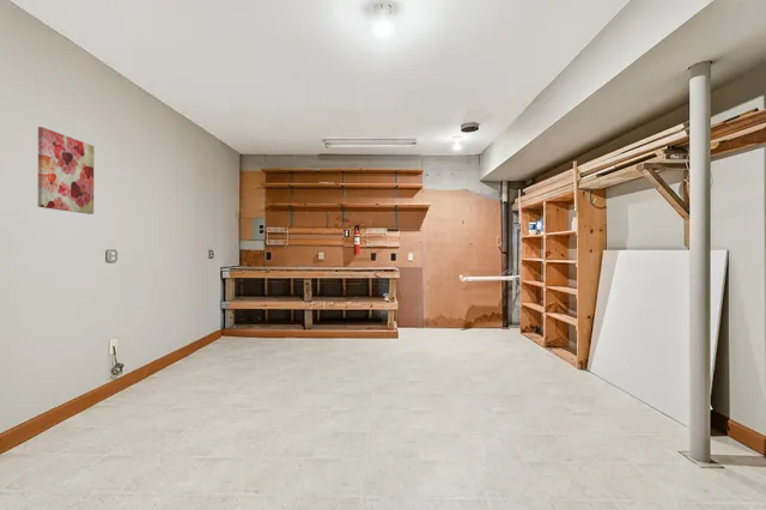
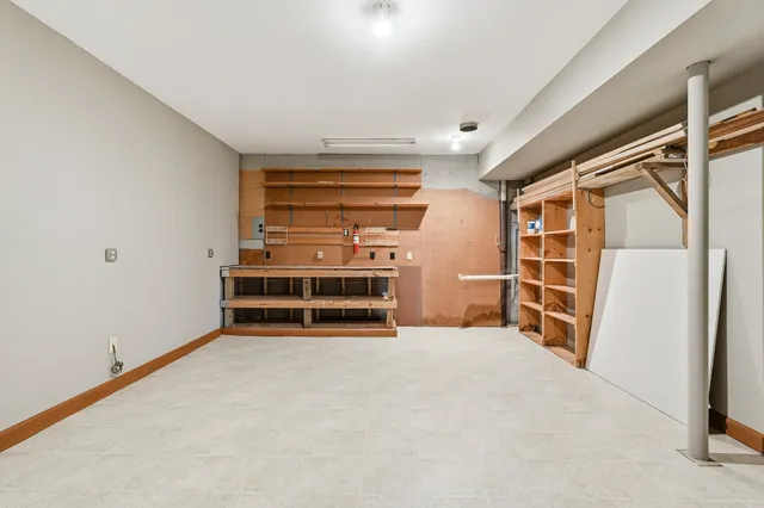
- wall art [37,126,95,215]
